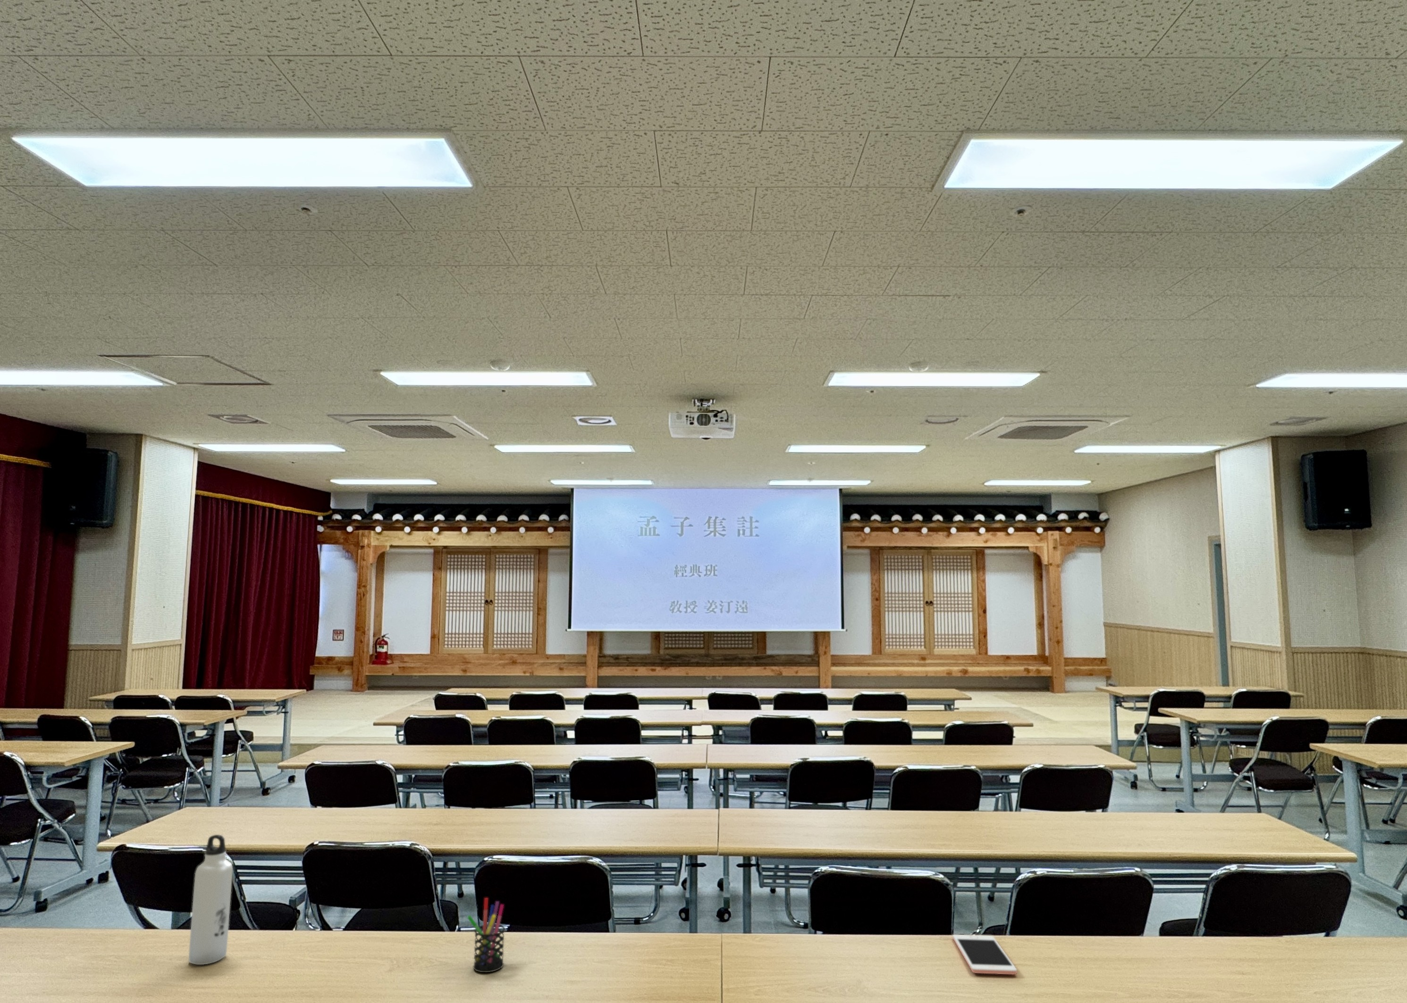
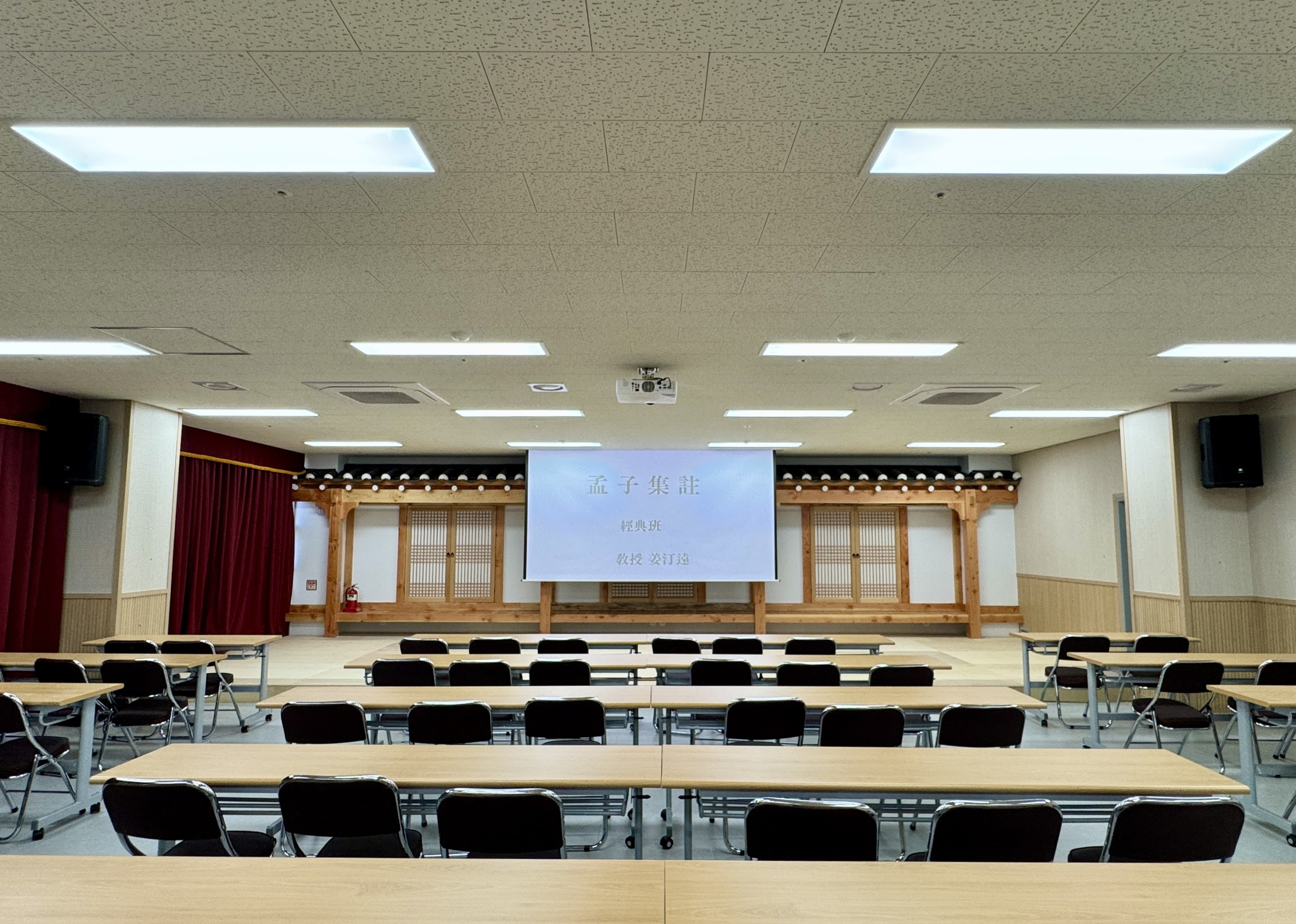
- cell phone [952,935,1017,975]
- pen holder [467,898,506,973]
- water bottle [188,834,233,965]
